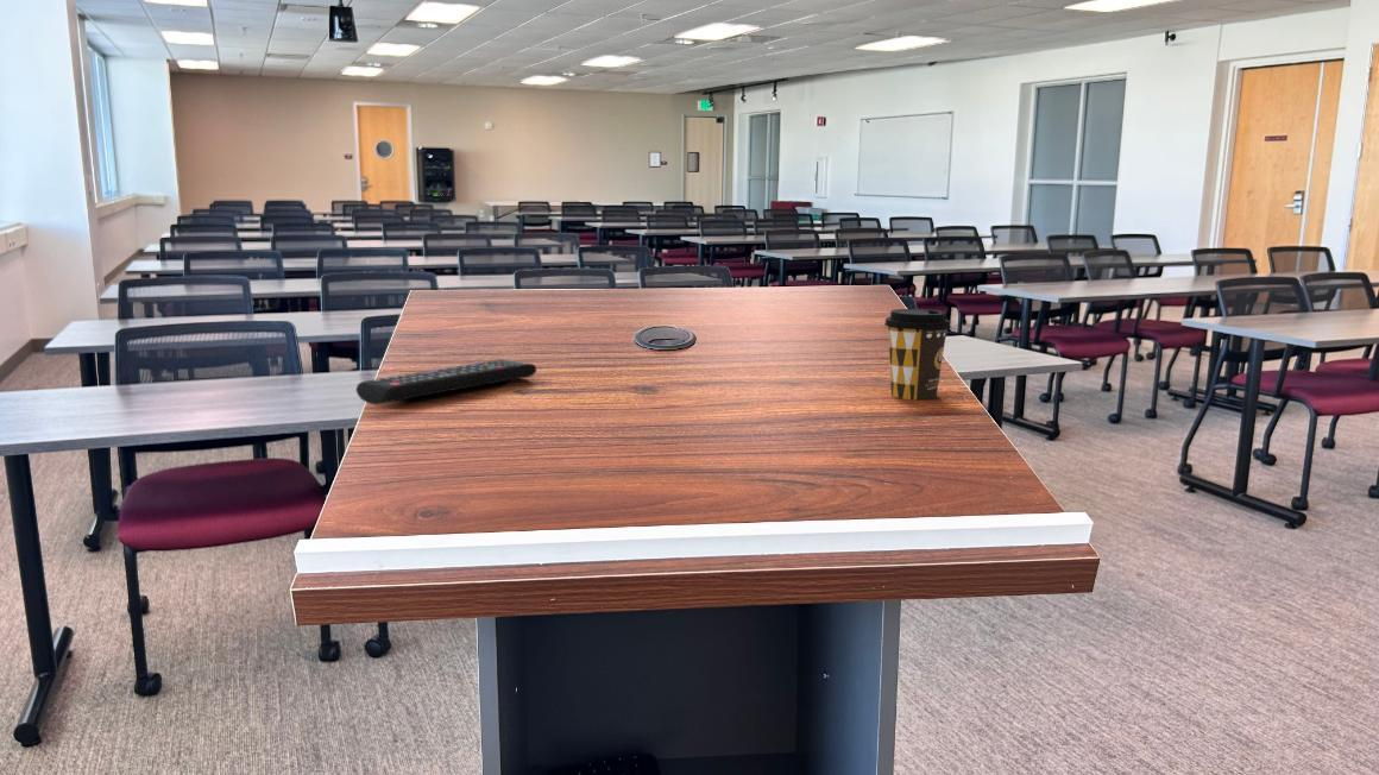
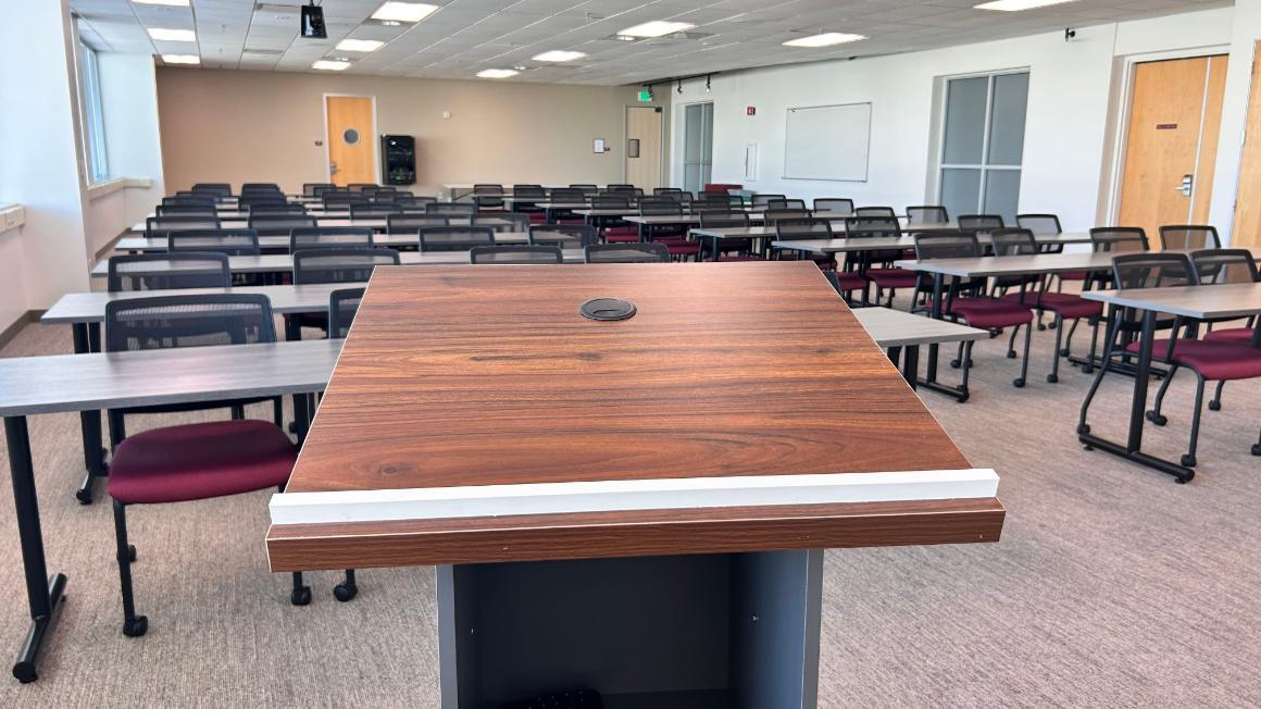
- remote control [354,358,537,405]
- coffee cup [883,308,952,401]
